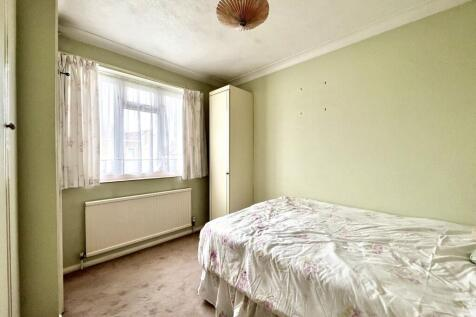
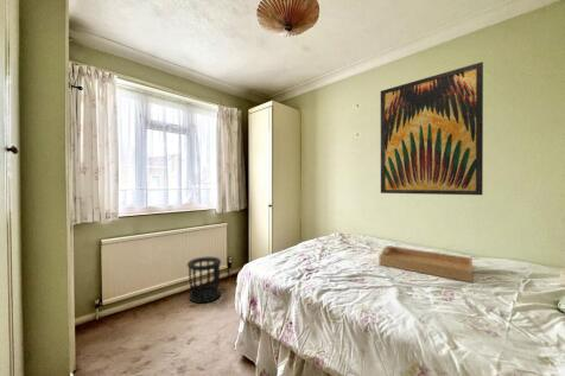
+ serving tray [379,244,474,283]
+ wastebasket [186,255,222,305]
+ wall art [380,60,484,196]
